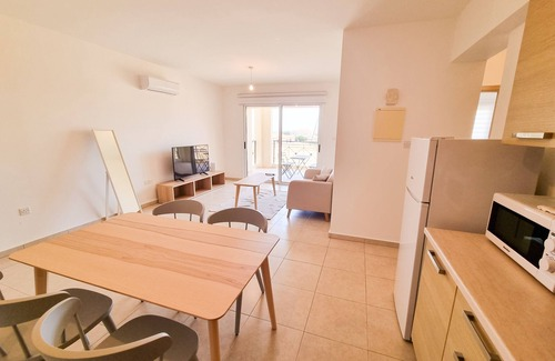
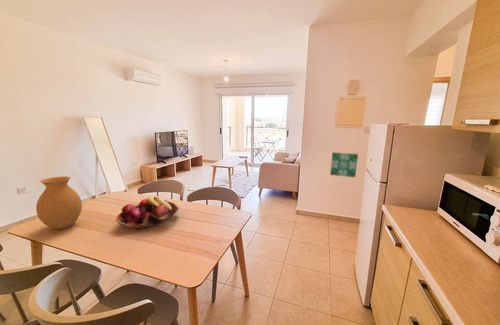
+ vase [35,175,83,230]
+ wall art [329,151,359,178]
+ fruit basket [115,195,180,231]
